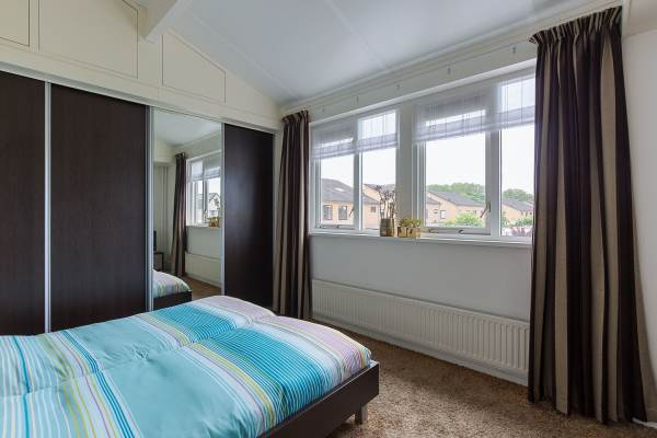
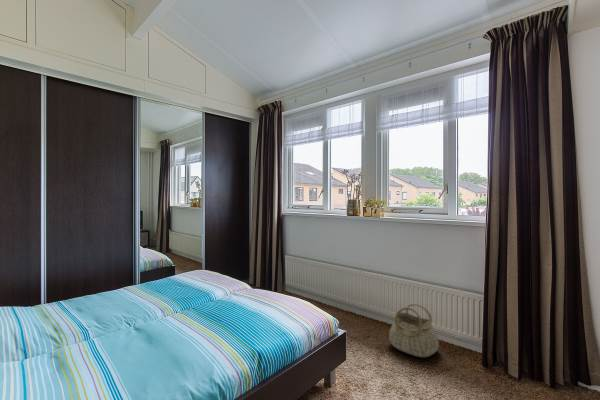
+ basket [388,302,440,358]
